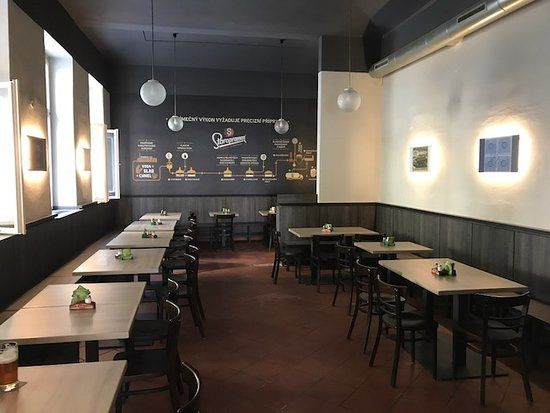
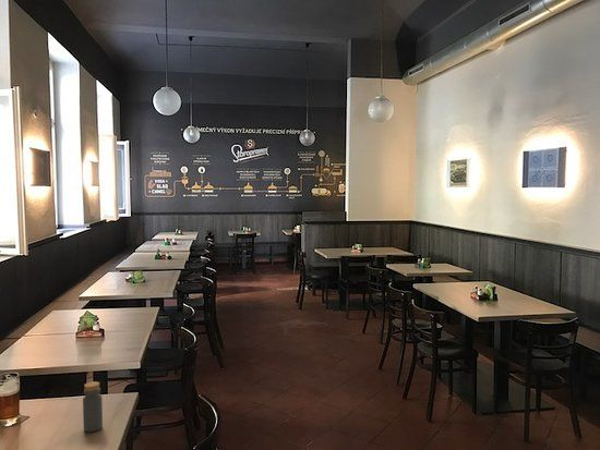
+ bottle [82,380,104,433]
